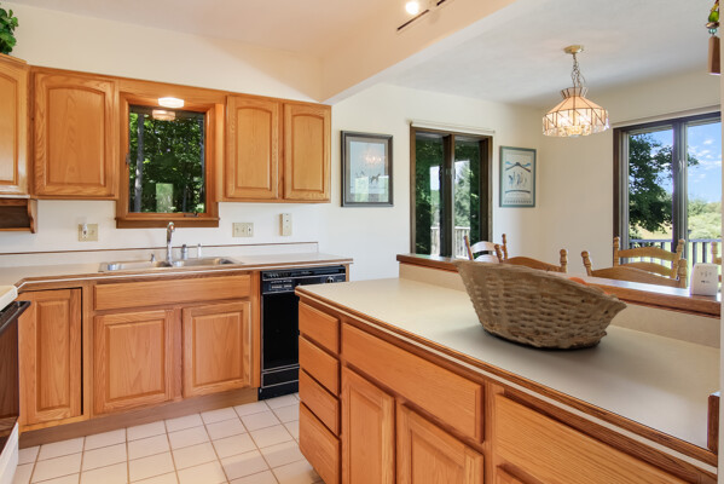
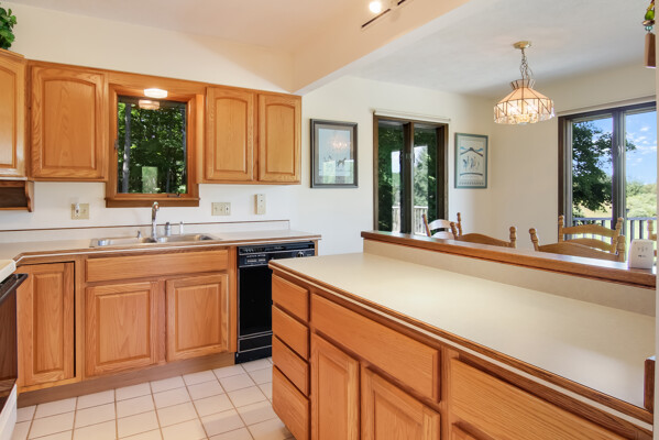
- fruit basket [451,258,629,350]
